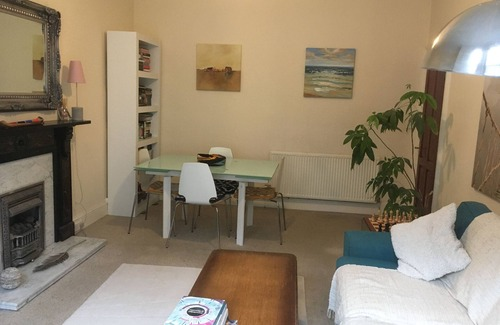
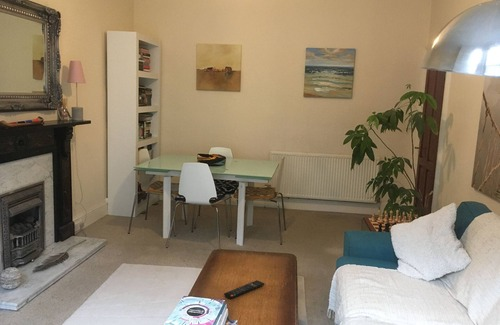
+ remote control [223,279,266,300]
